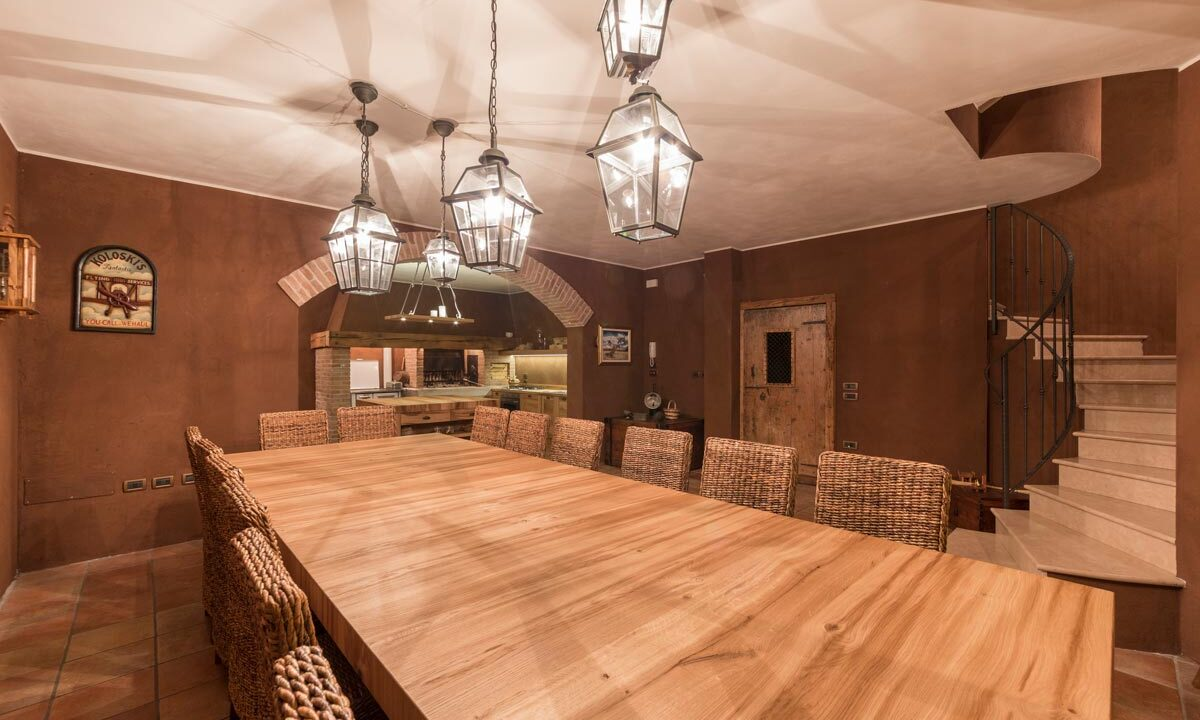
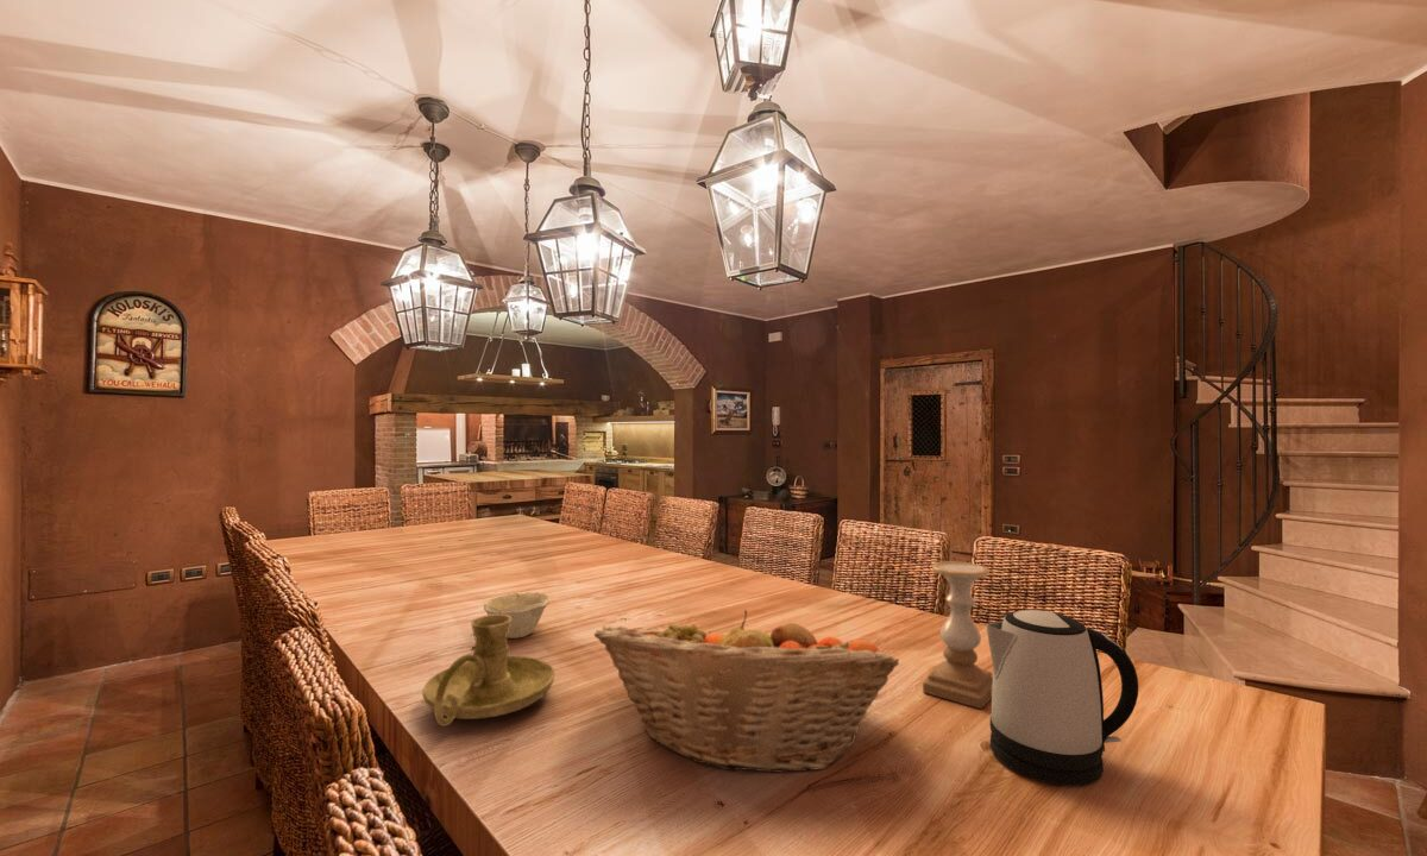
+ fruit basket [593,609,900,774]
+ candle holder [922,560,993,710]
+ bowl [483,591,552,640]
+ candle holder [421,615,555,728]
+ kettle [985,609,1139,787]
